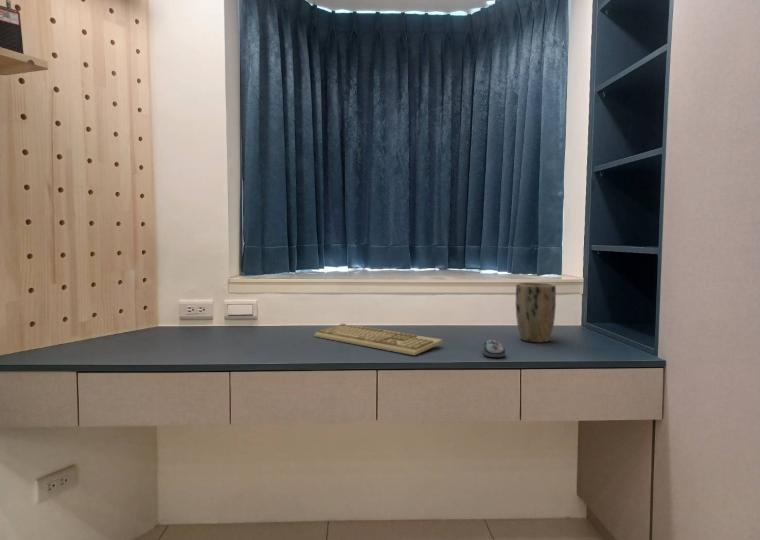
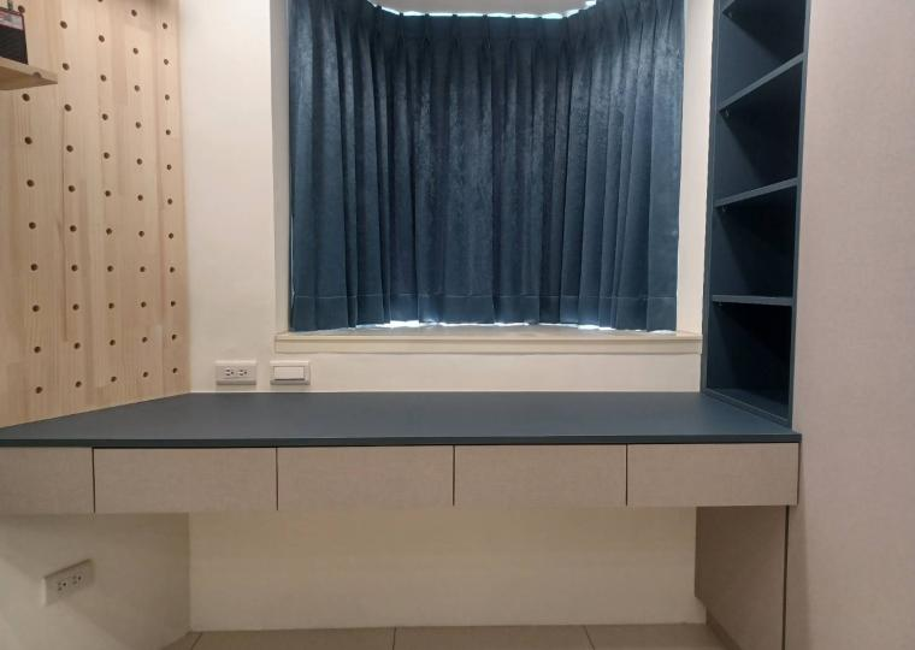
- plant pot [515,282,557,343]
- computer mouse [482,339,506,359]
- keyboard [313,323,444,356]
